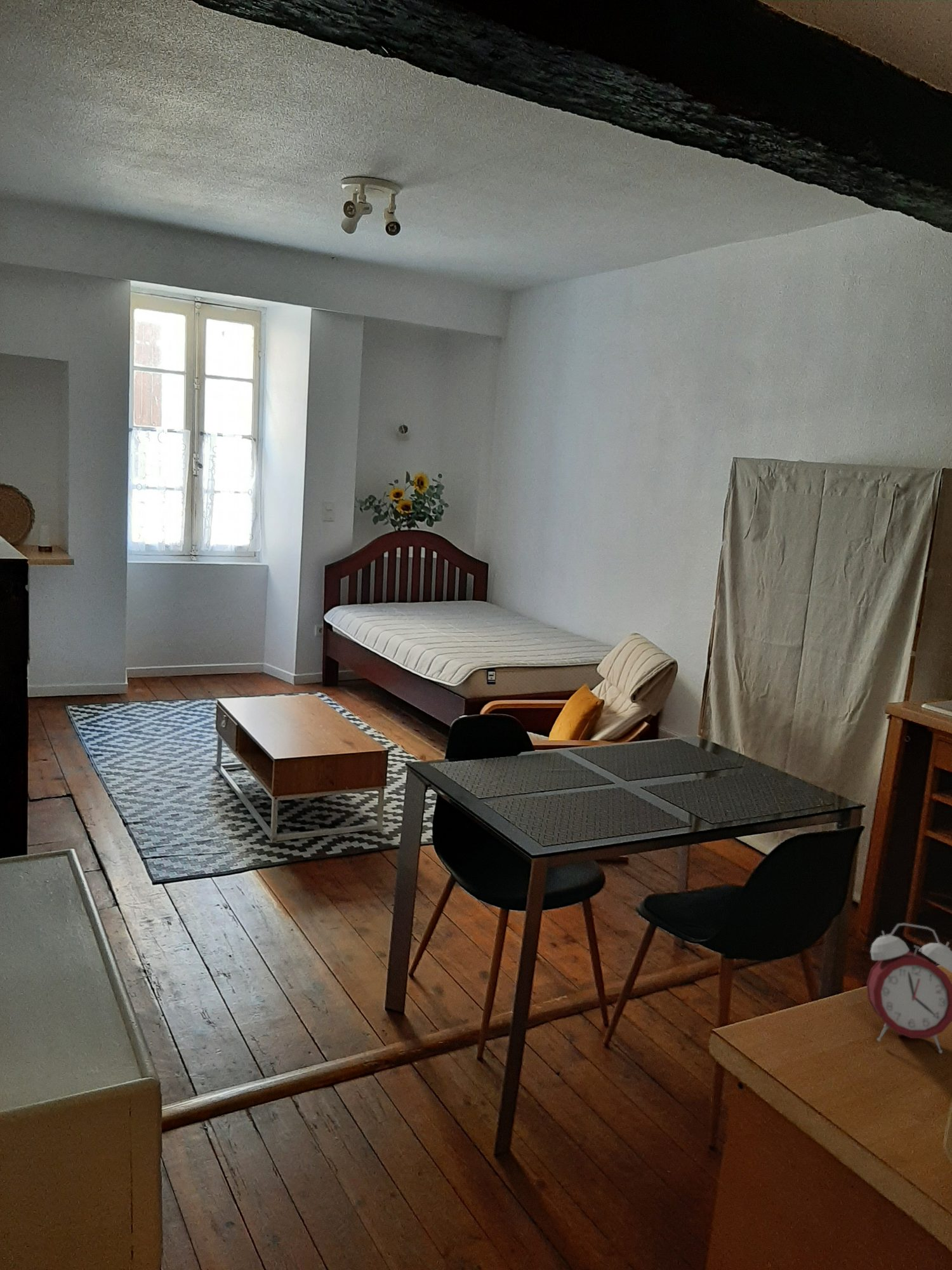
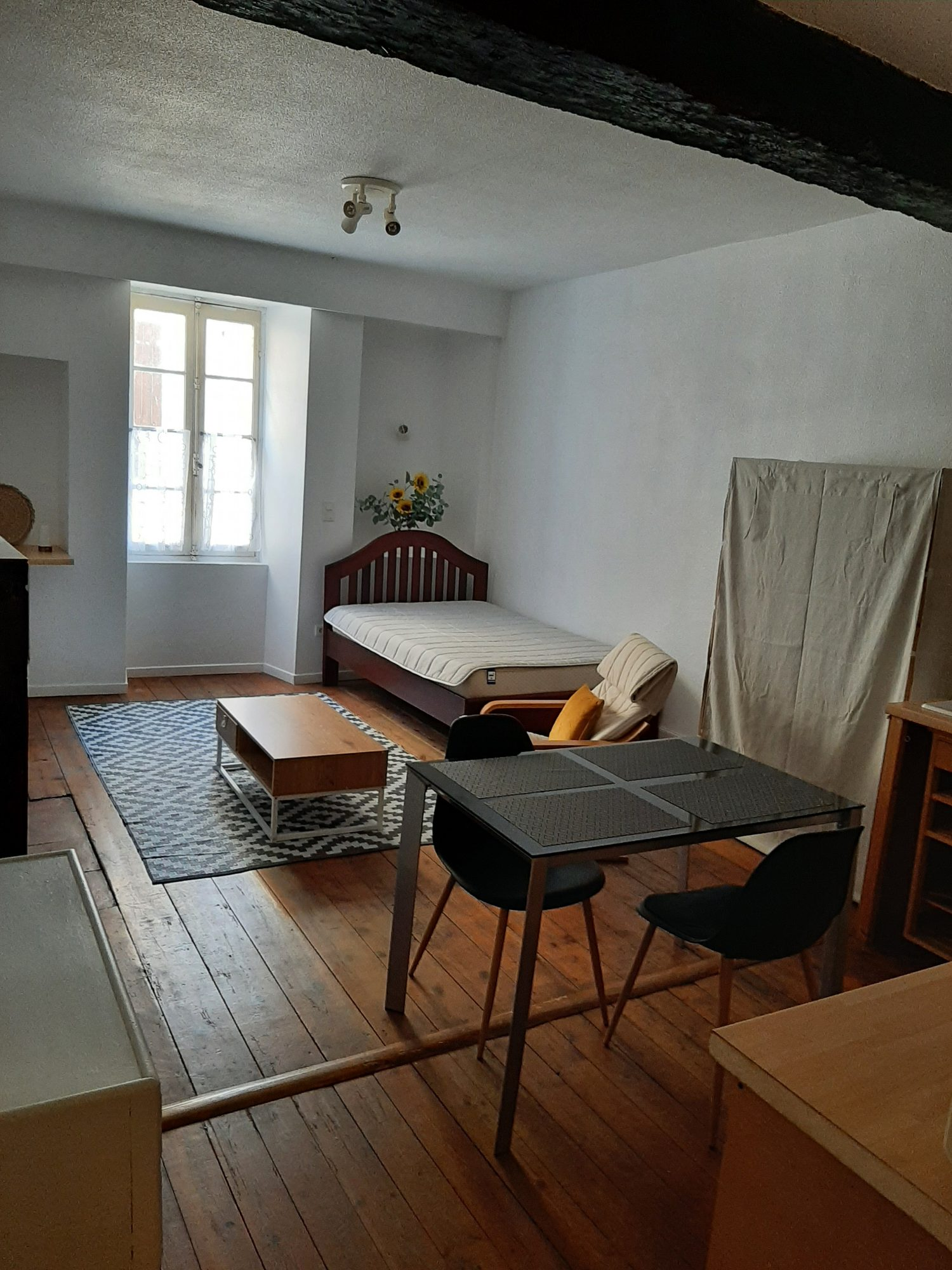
- alarm clock [866,923,952,1054]
